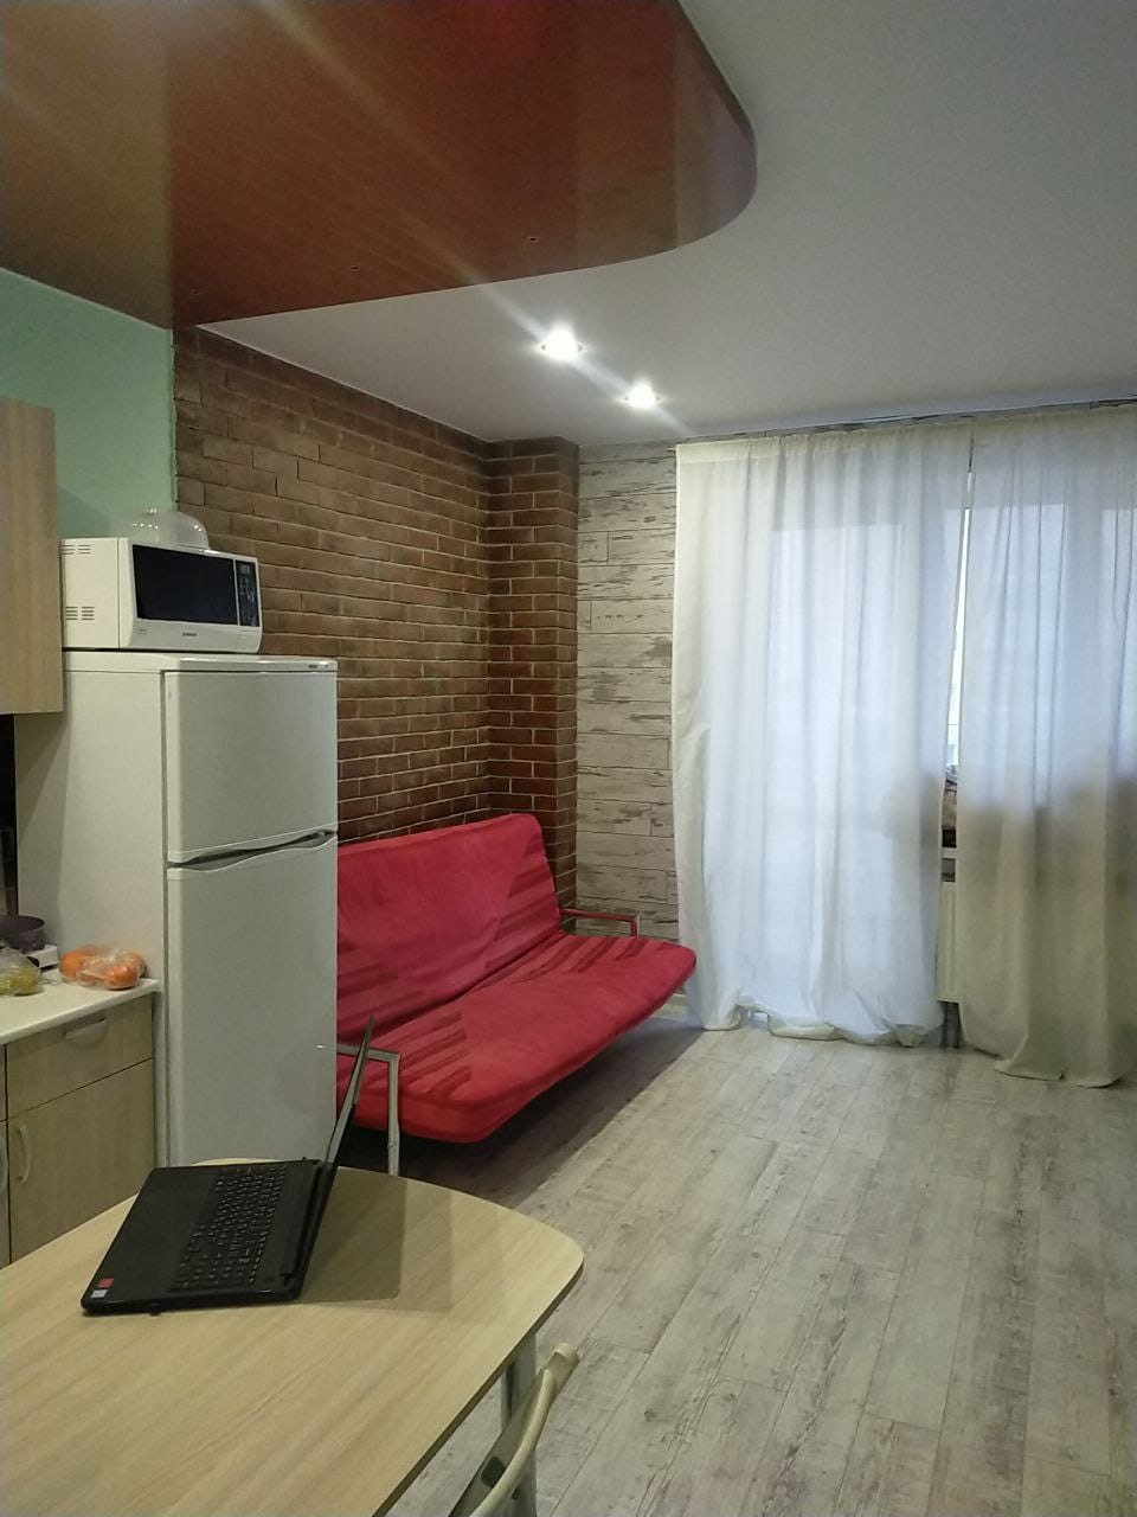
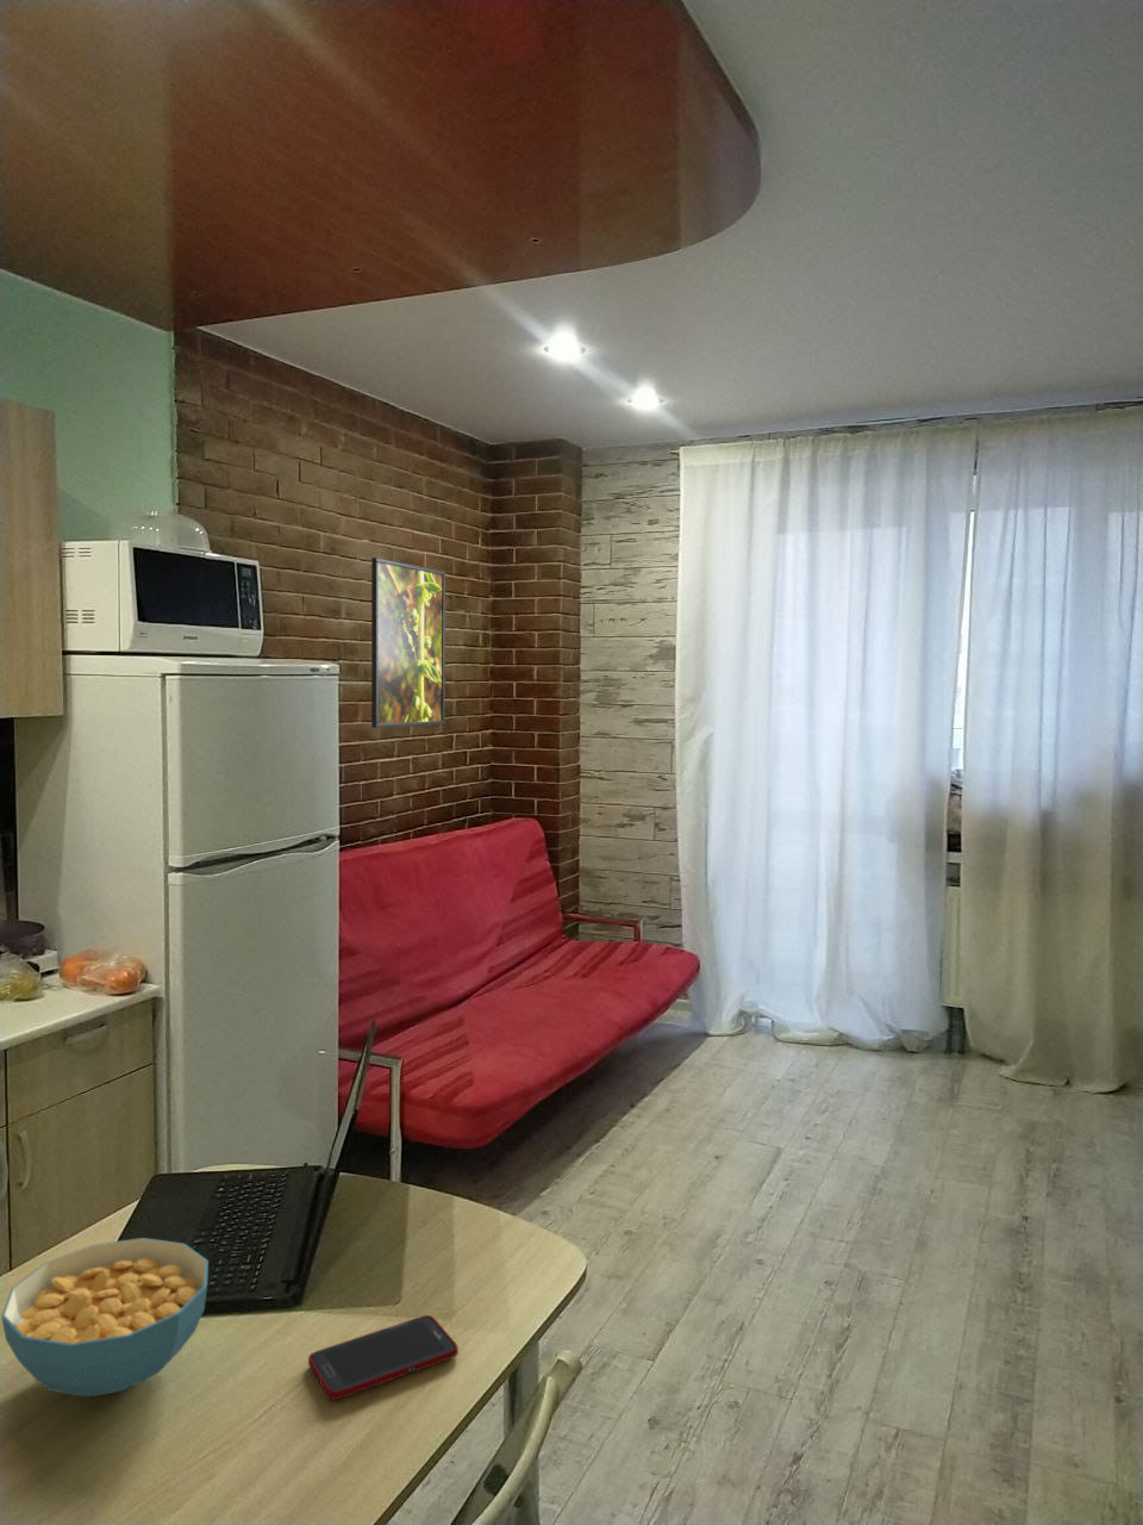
+ cell phone [307,1314,460,1401]
+ cereal bowl [0,1237,210,1398]
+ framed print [370,556,447,729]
